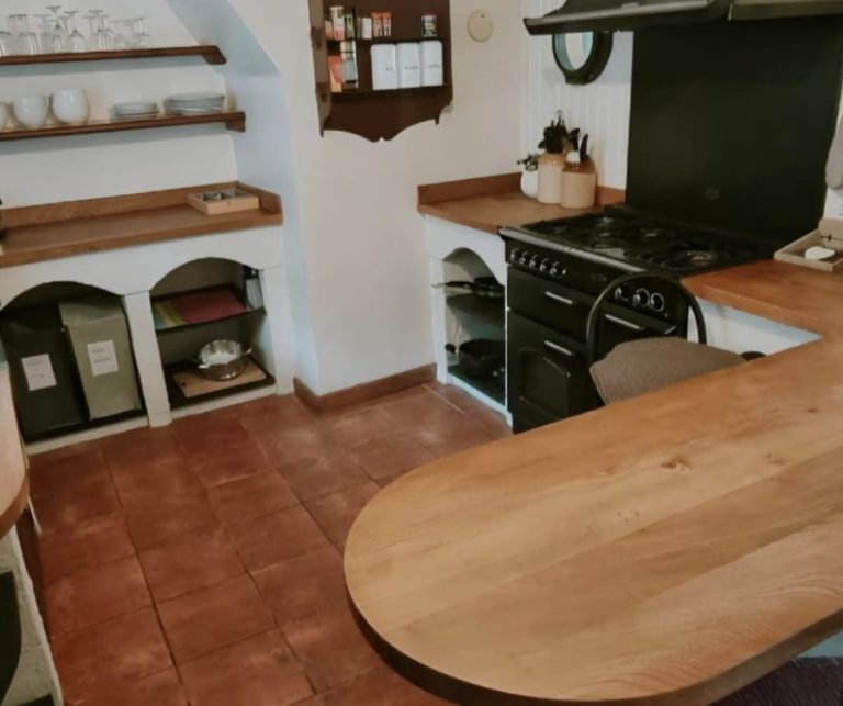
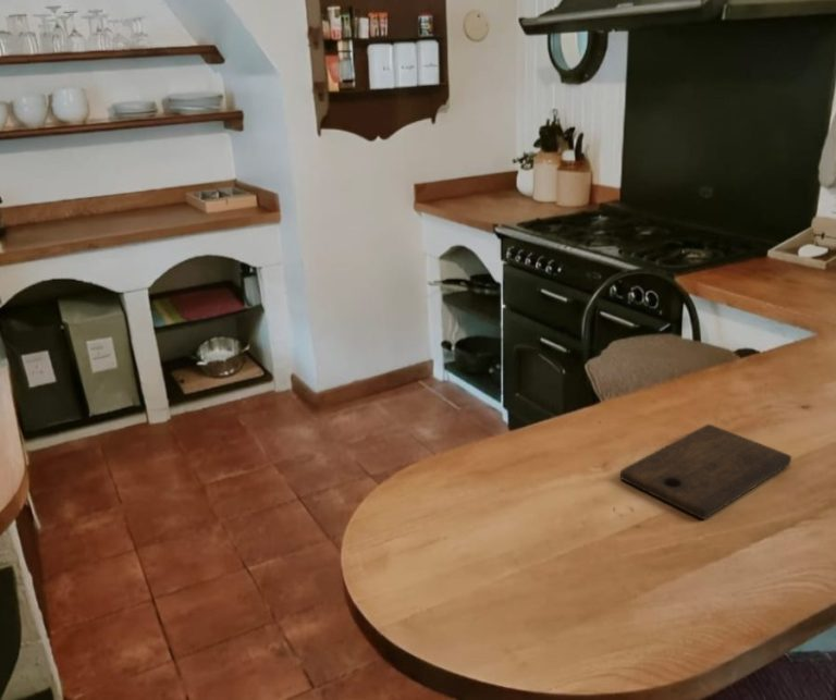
+ cutting board [619,423,792,520]
